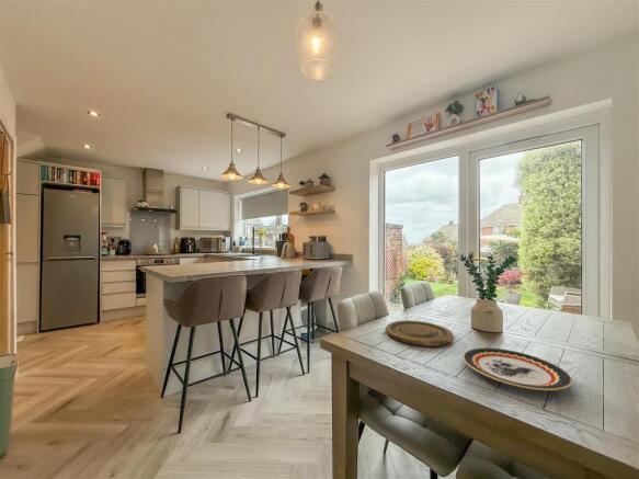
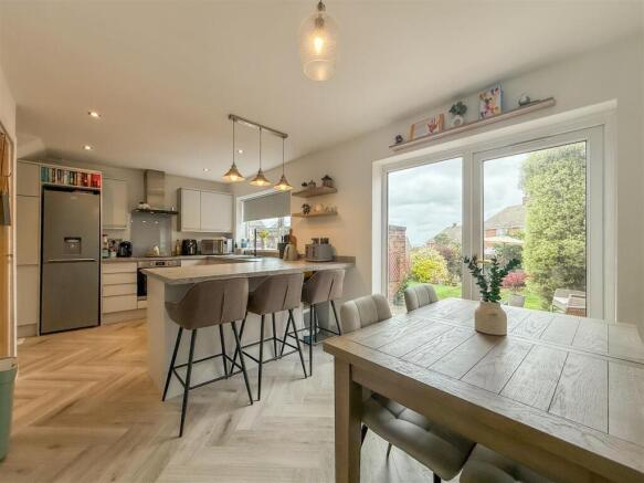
- plate [385,319,455,347]
- plate [461,346,573,391]
